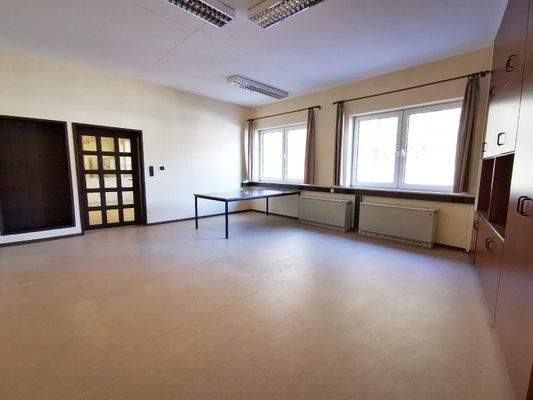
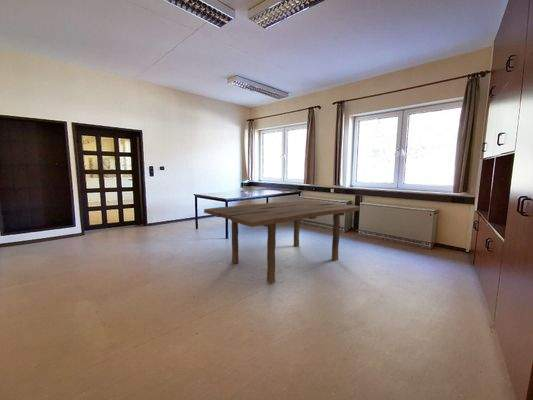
+ dining table [203,199,361,284]
